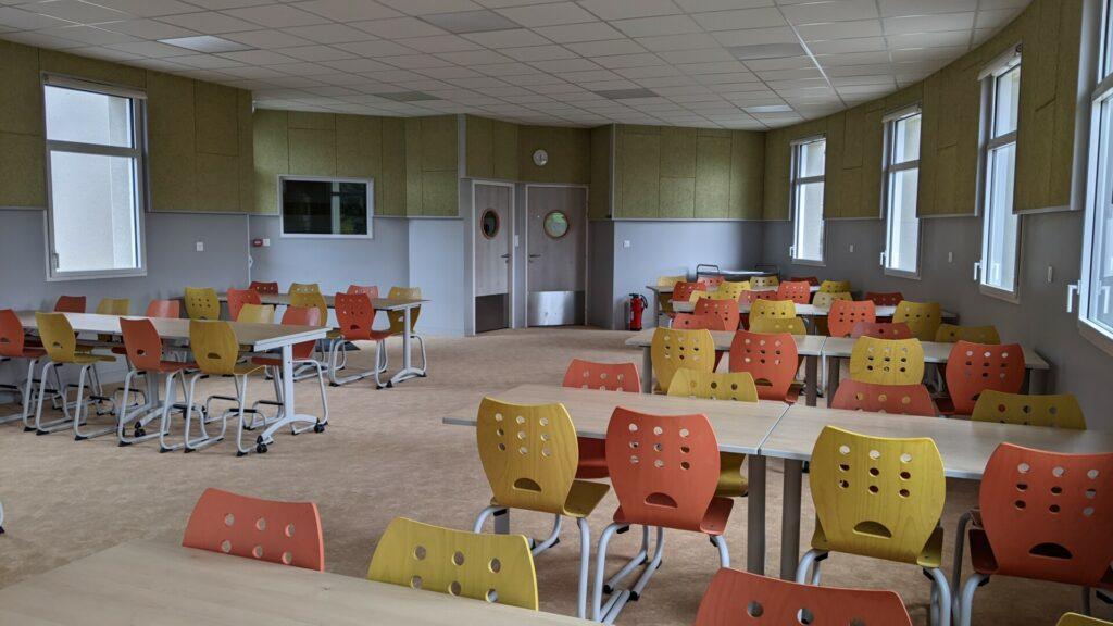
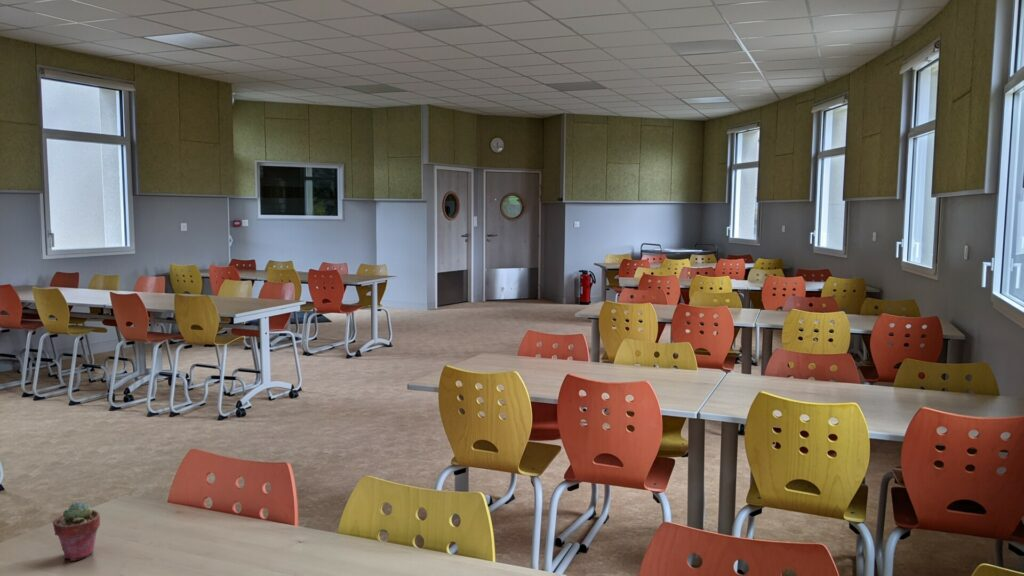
+ potted succulent [52,501,101,562]
